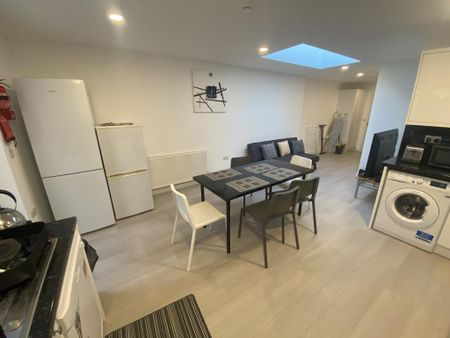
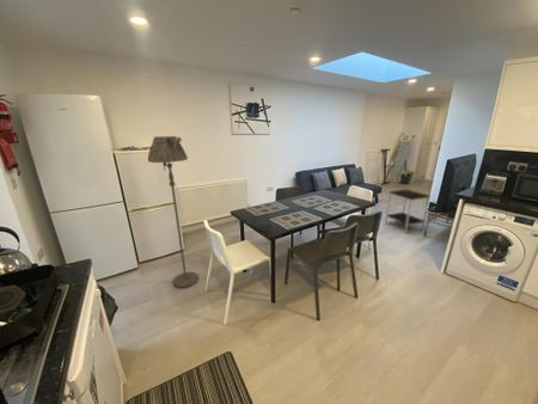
+ floor lamp [147,135,200,289]
+ side table [384,189,432,234]
